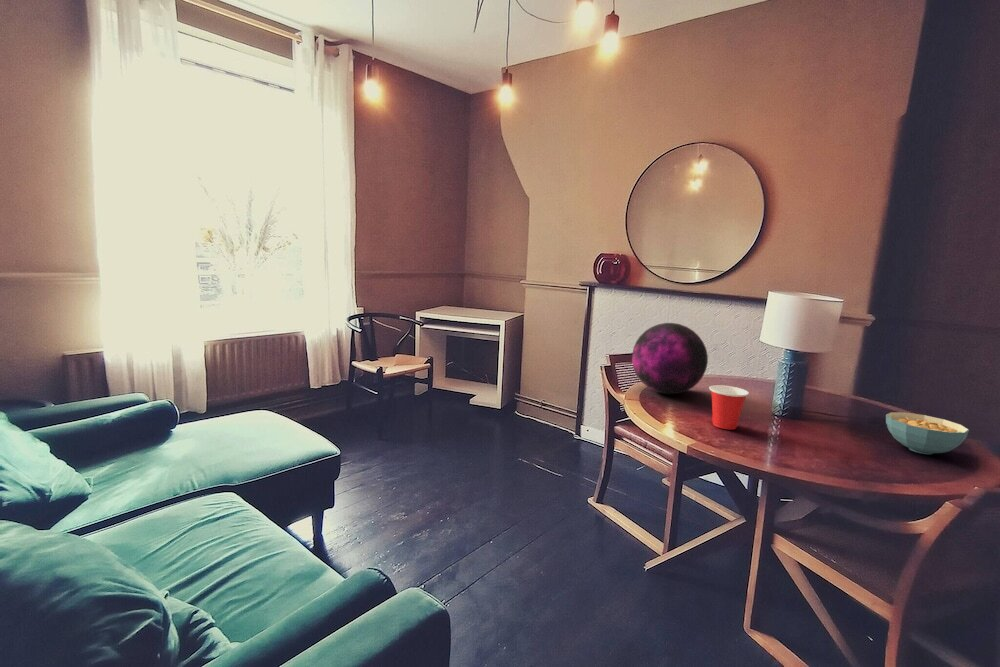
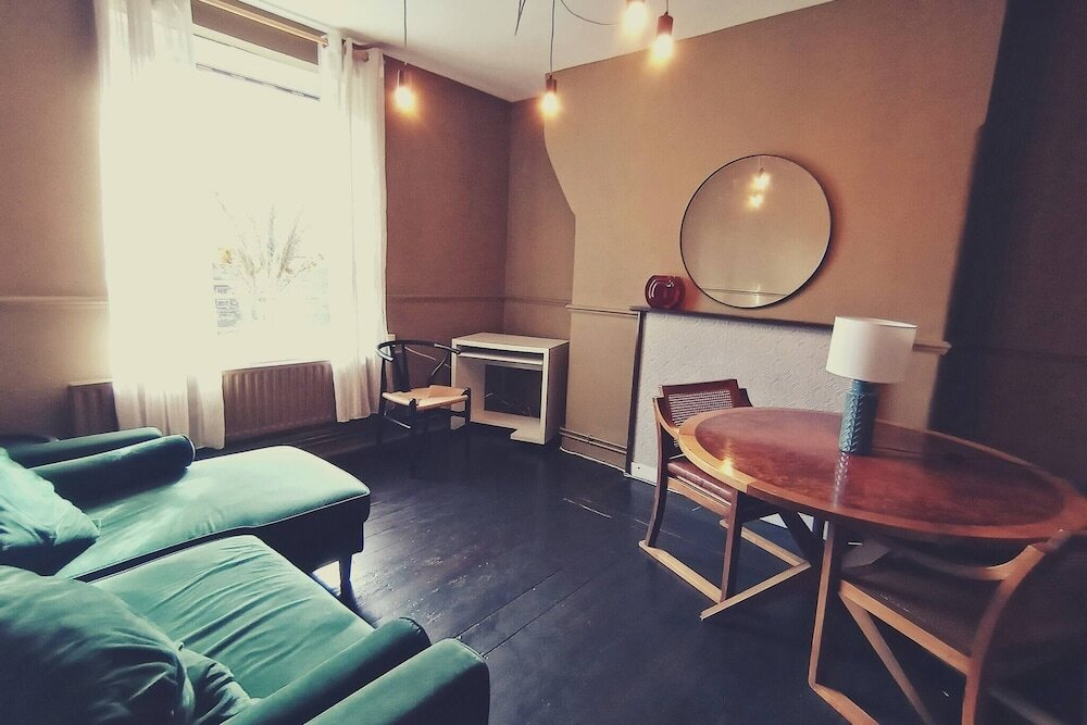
- cereal bowl [885,411,970,455]
- cup [708,384,750,430]
- decorative orb [631,322,709,395]
